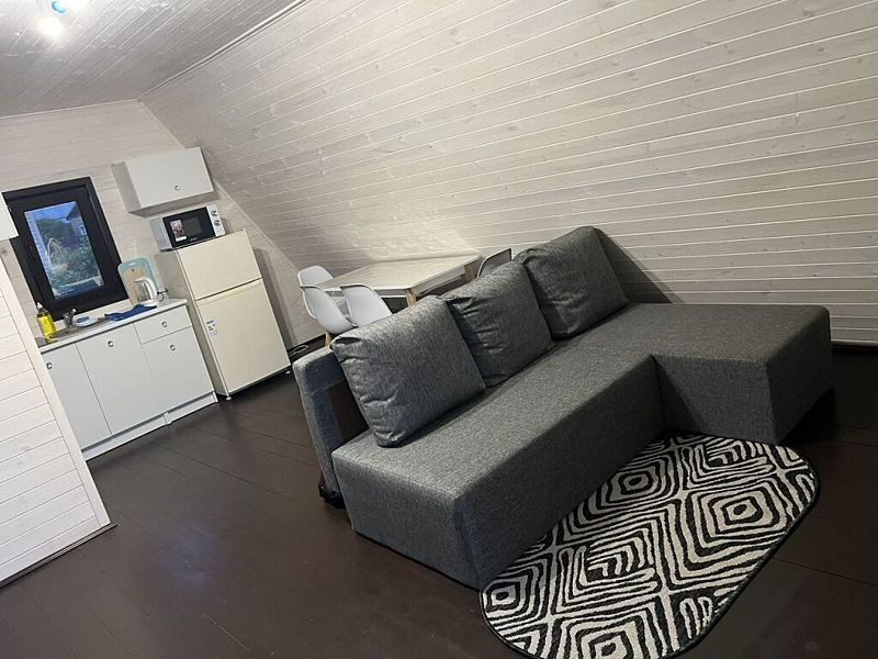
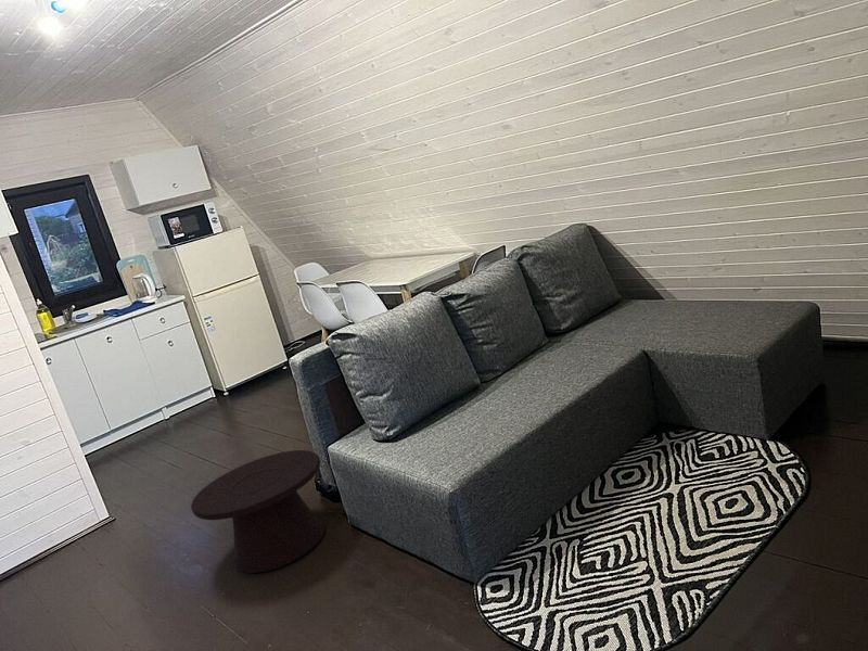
+ side table [190,449,326,574]
